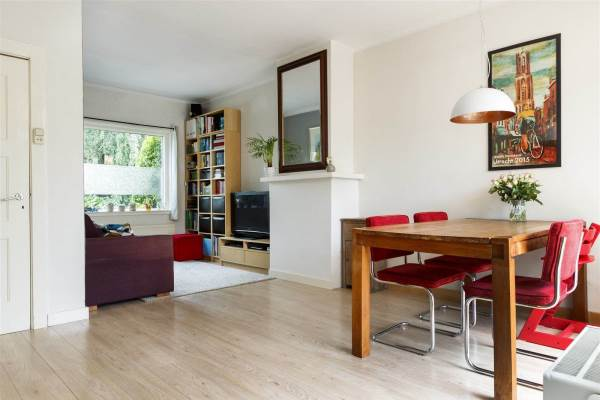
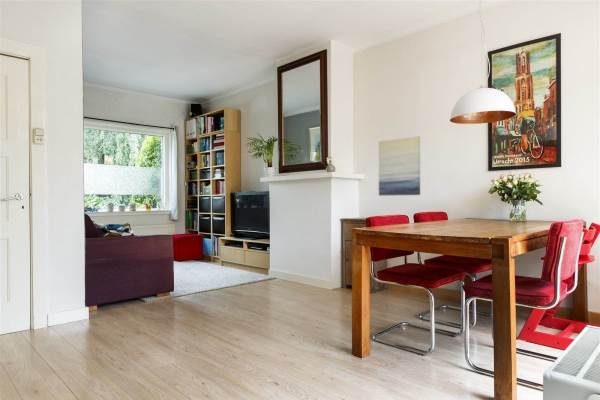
+ wall art [378,135,421,196]
